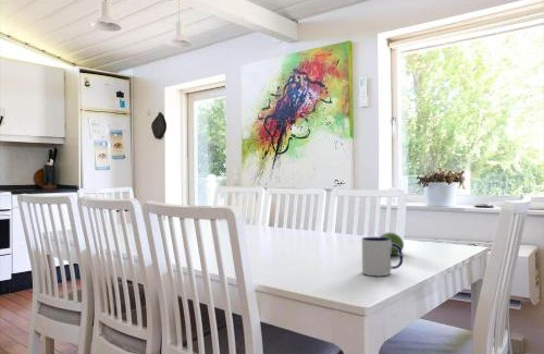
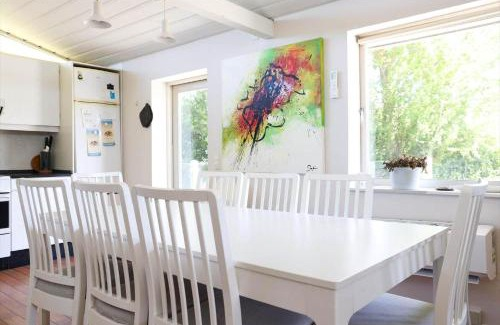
- mug [361,236,404,277]
- fruit [380,232,405,256]
